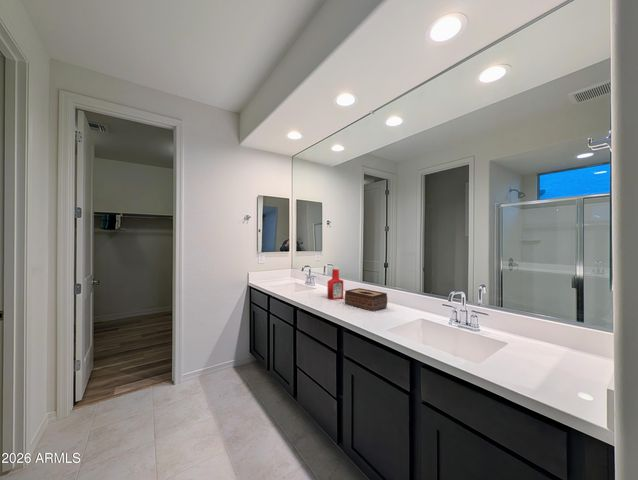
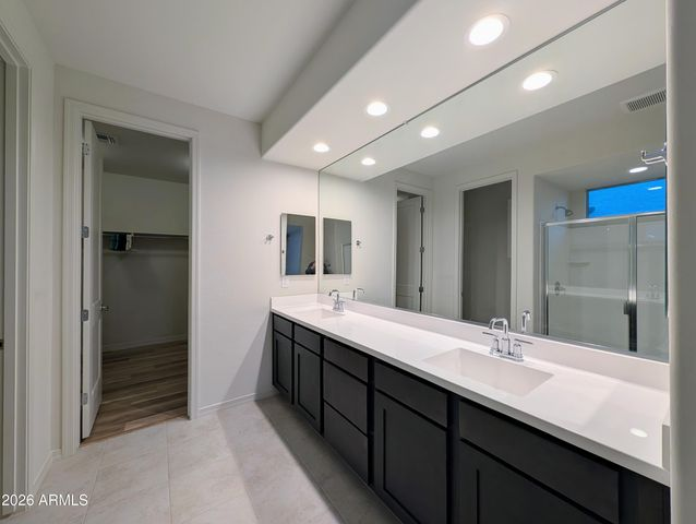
- tissue box [344,287,388,312]
- soap bottle [326,266,344,301]
